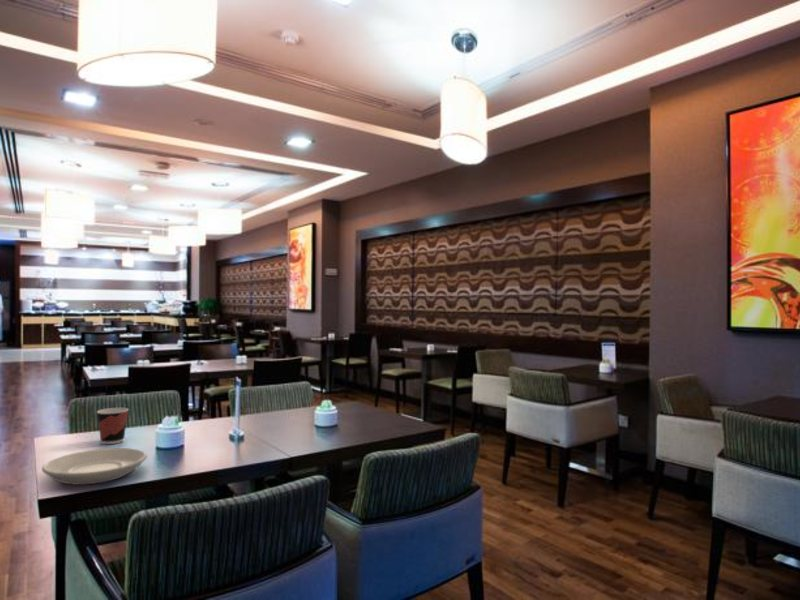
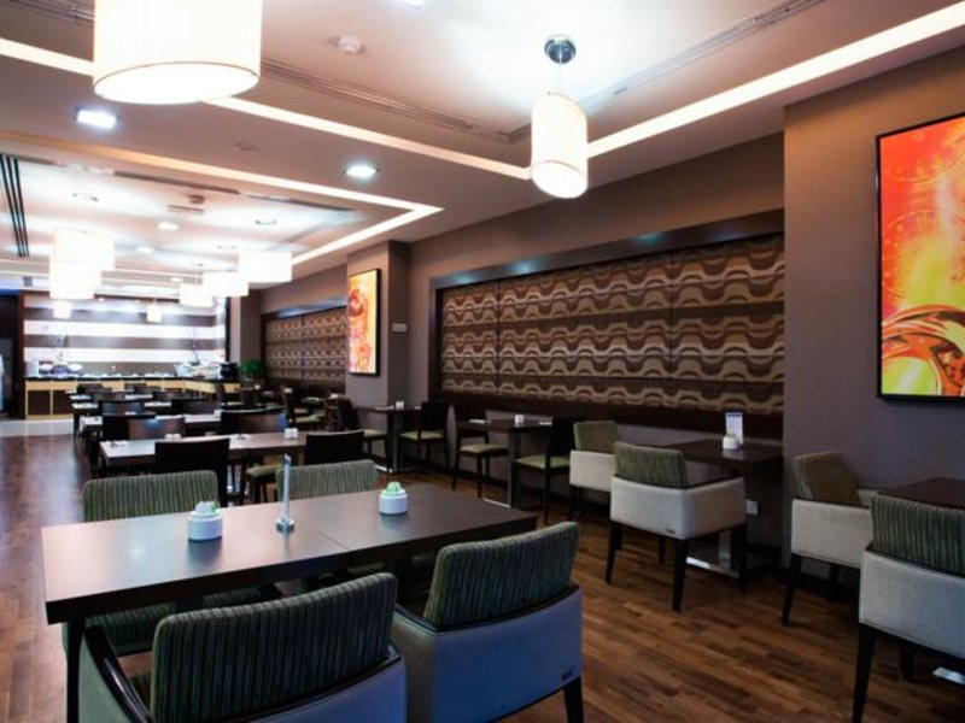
- plate [41,447,148,486]
- cup [96,407,130,445]
